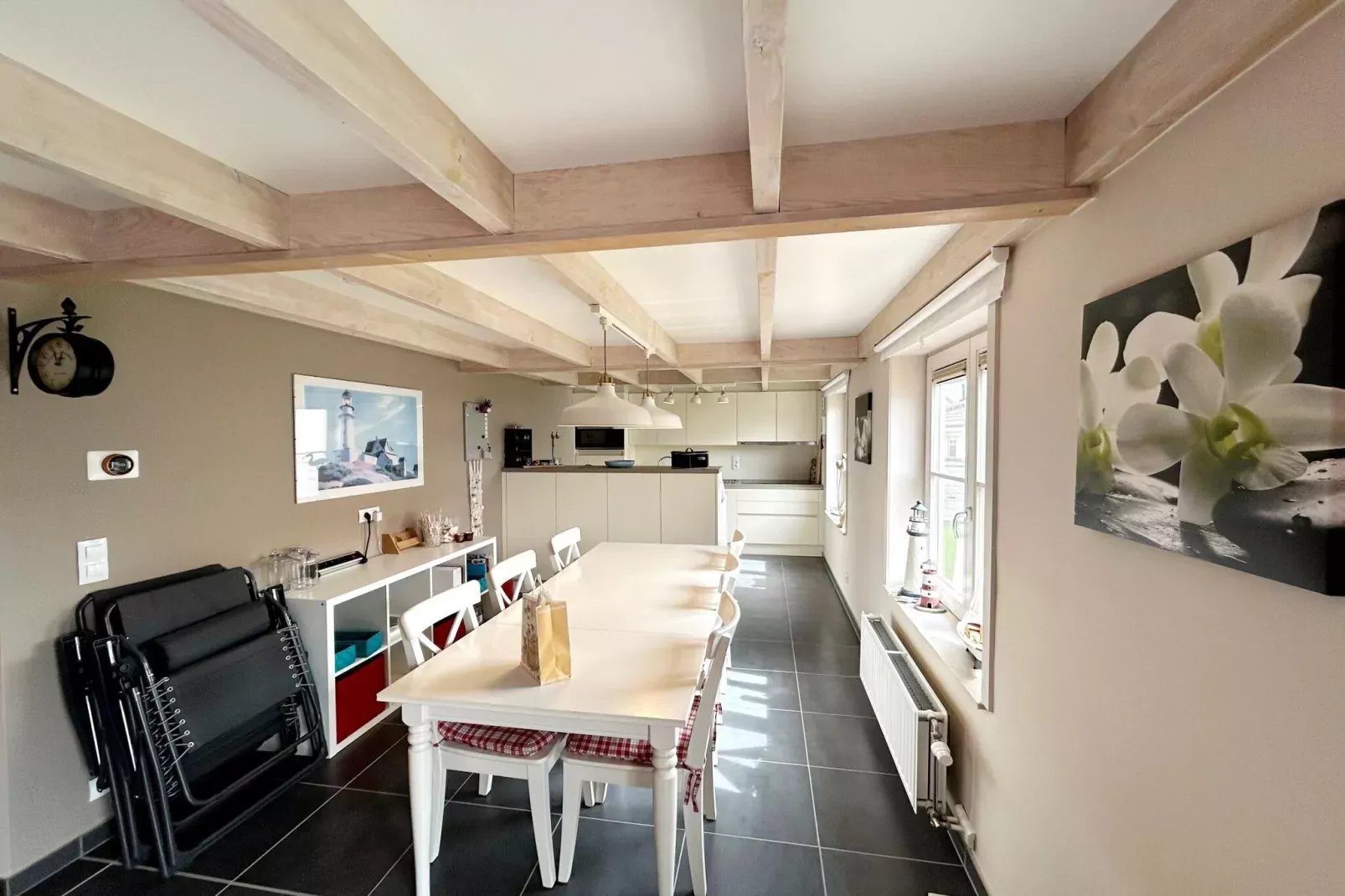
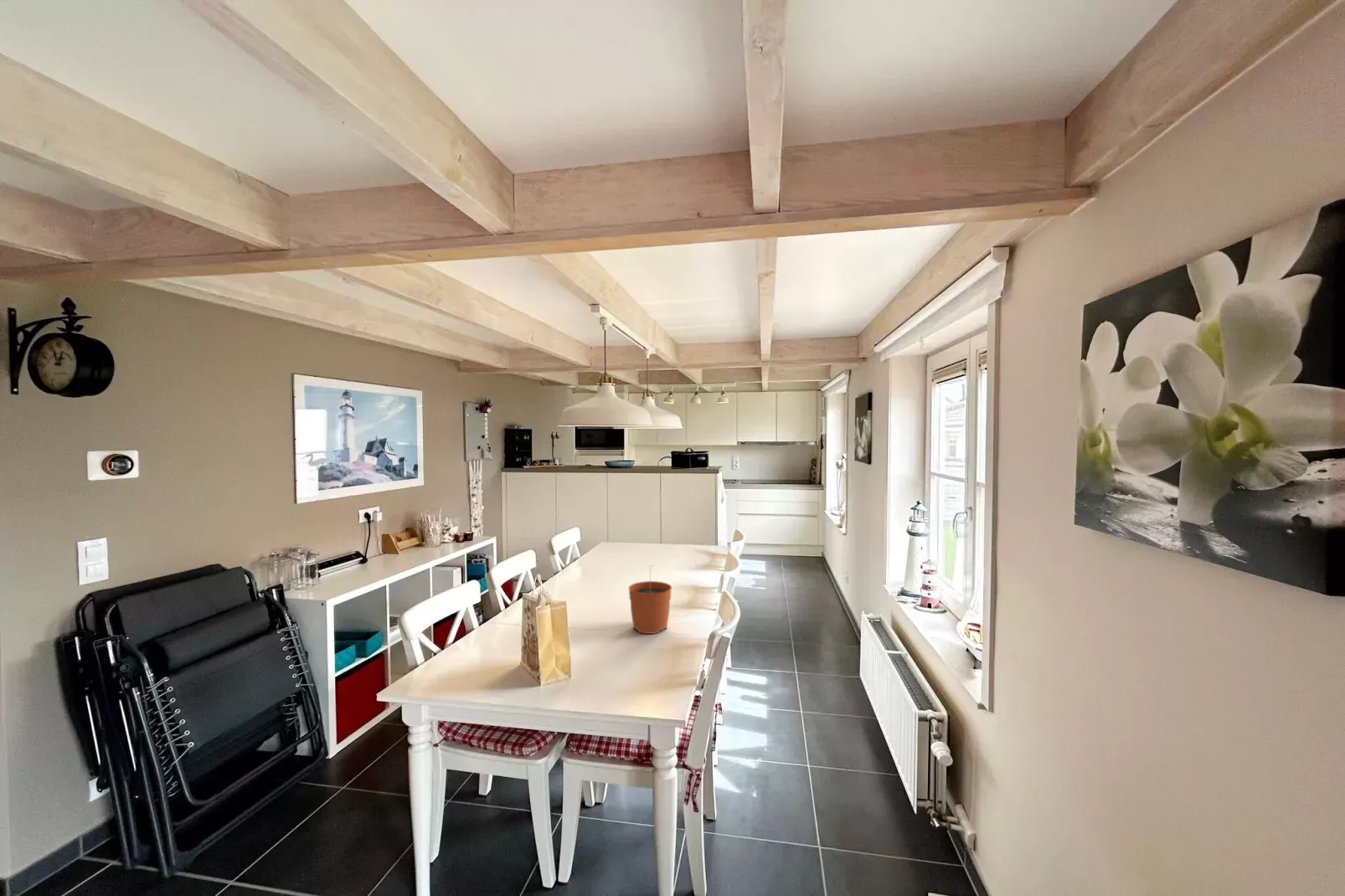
+ plant pot [628,564,673,635]
